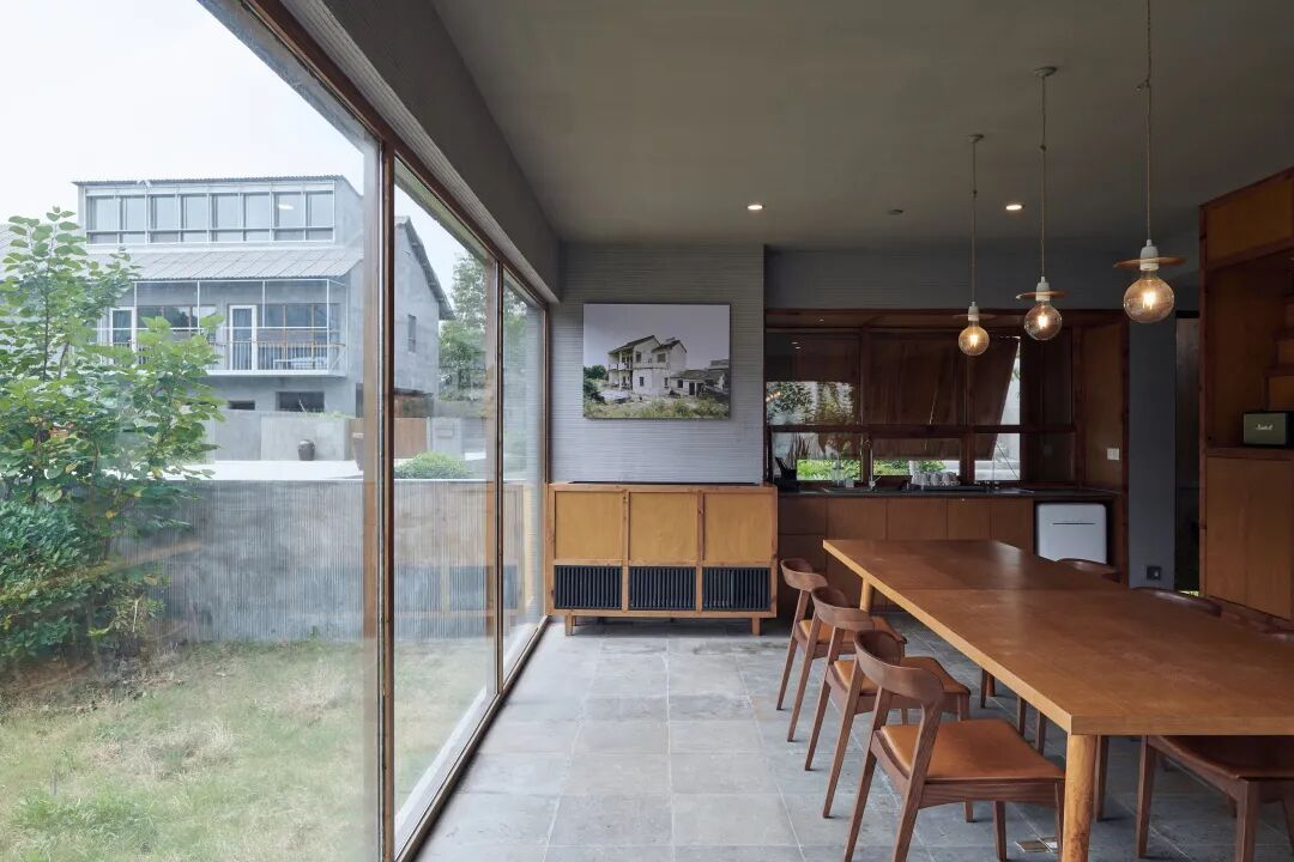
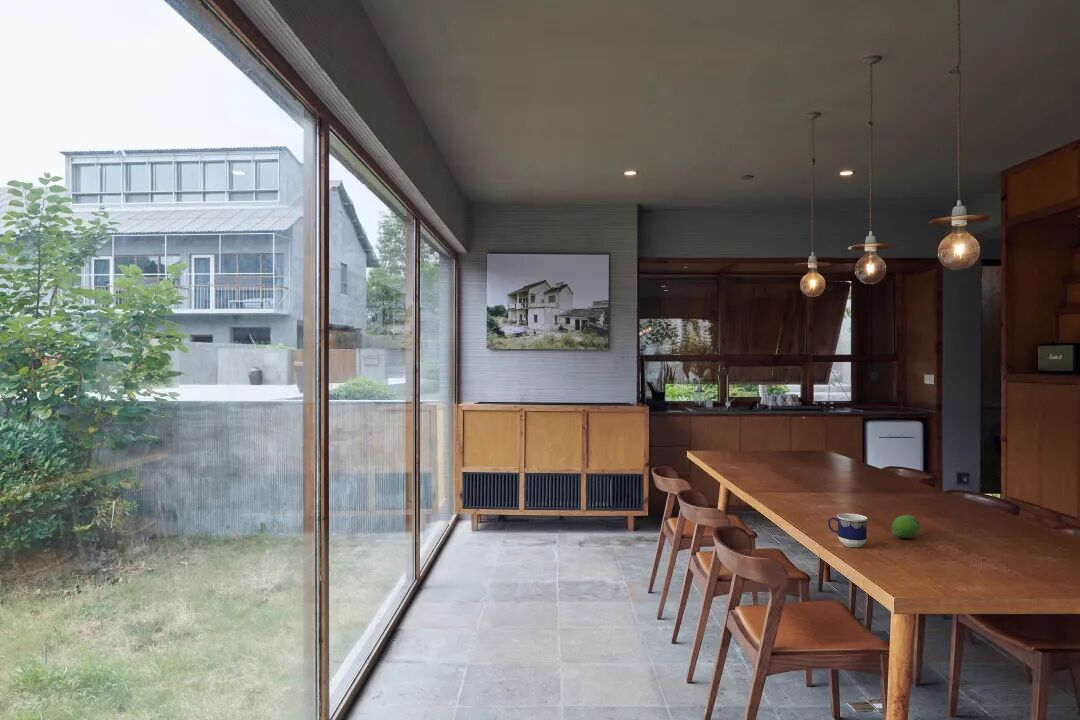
+ fruit [890,514,921,539]
+ cup [827,512,868,548]
